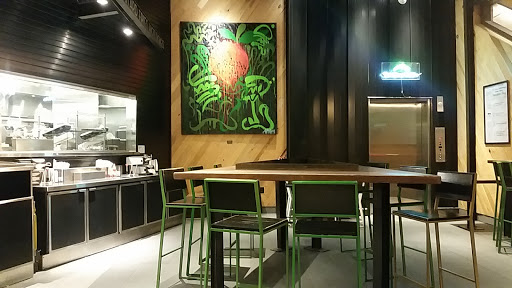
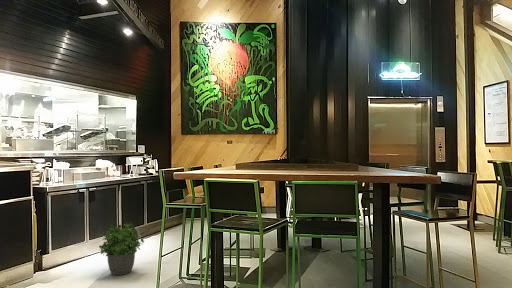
+ potted plant [98,221,145,276]
